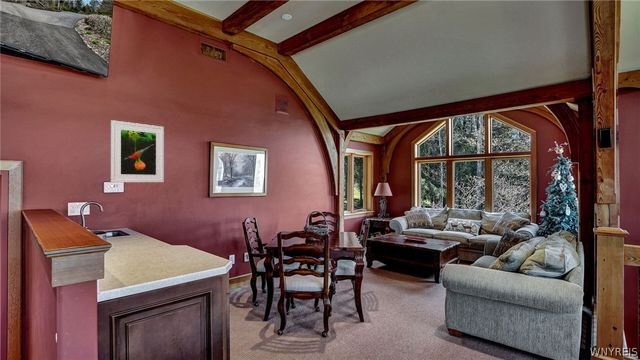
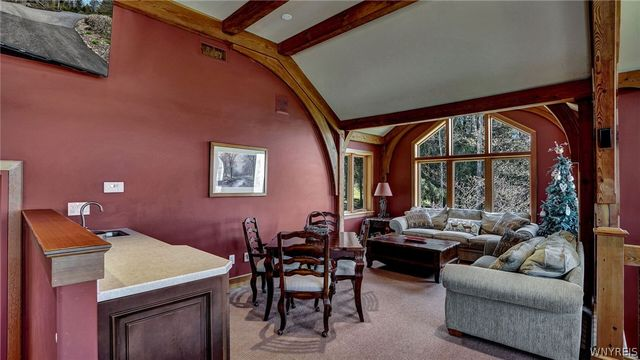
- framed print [110,119,165,183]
